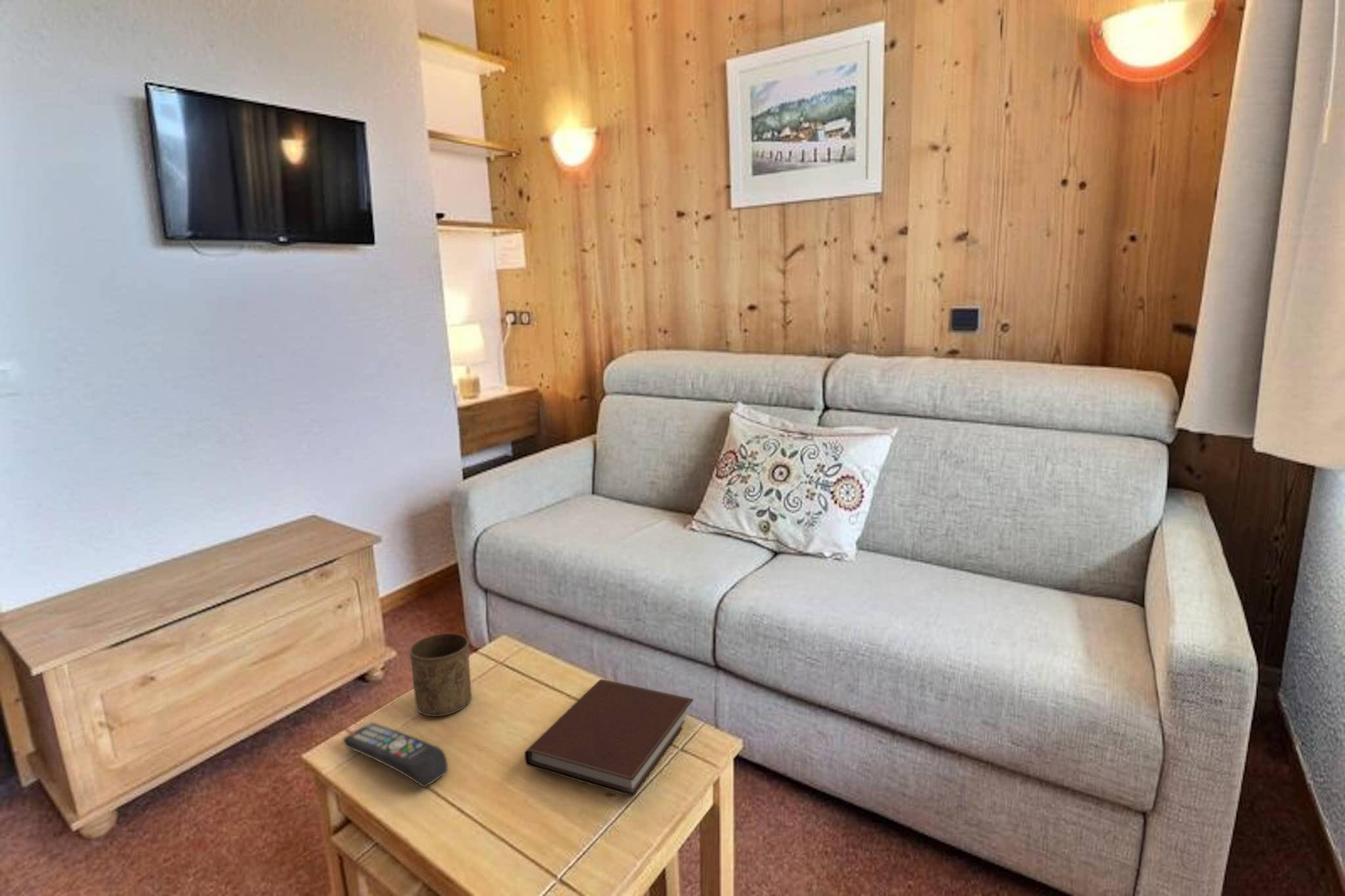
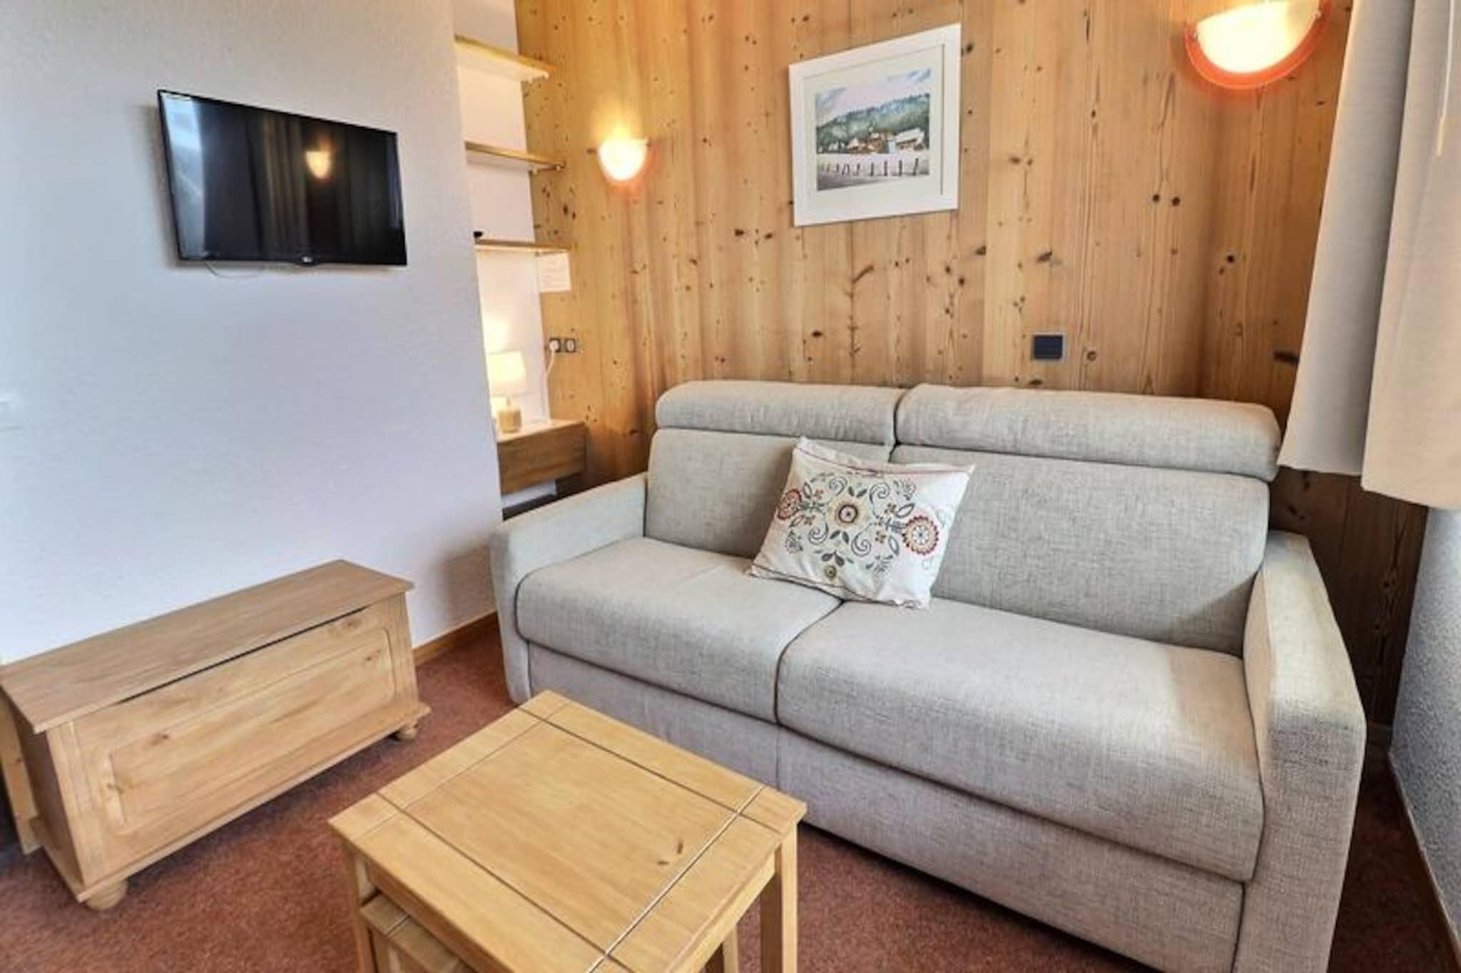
- notebook [524,679,694,798]
- remote control [342,722,449,788]
- cup [409,632,472,717]
